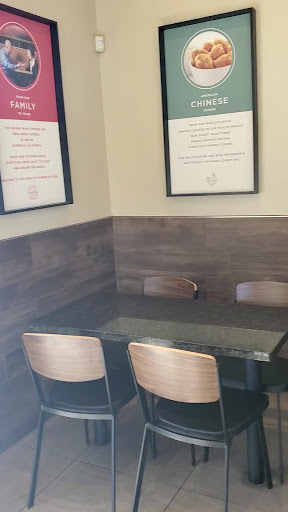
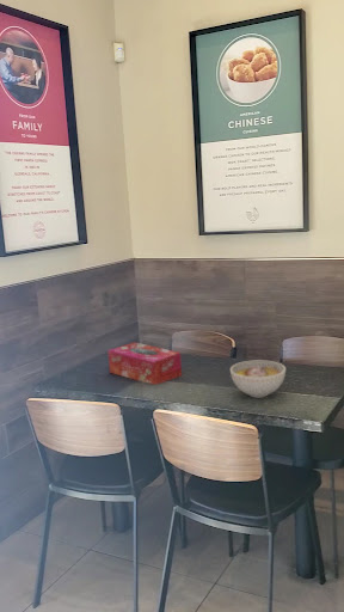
+ bowl [229,360,287,399]
+ tissue box [106,342,183,386]
